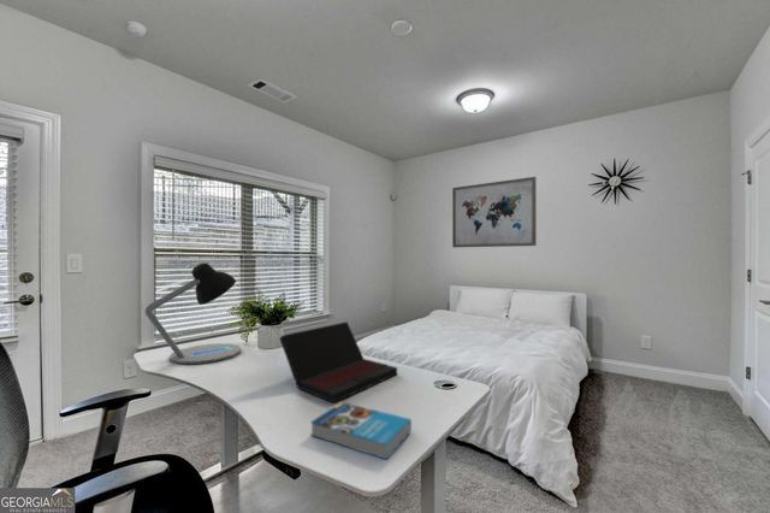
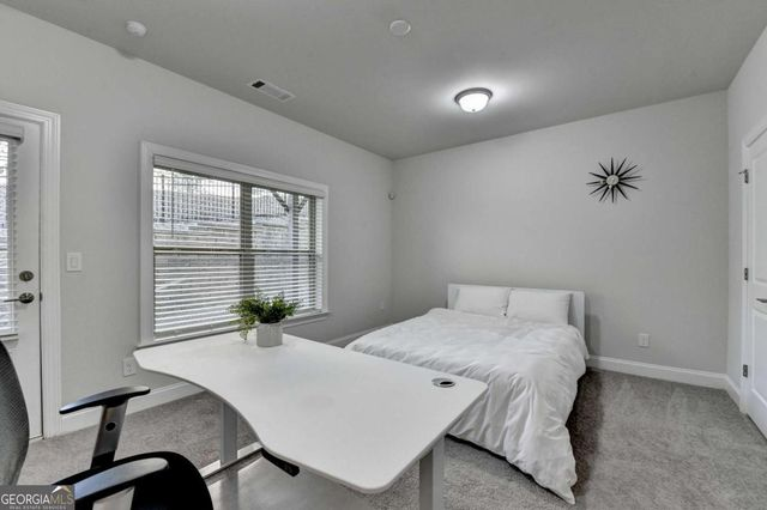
- wall art [451,176,538,248]
- book [309,401,413,460]
- desk lamp [144,261,242,365]
- laptop [278,320,398,403]
